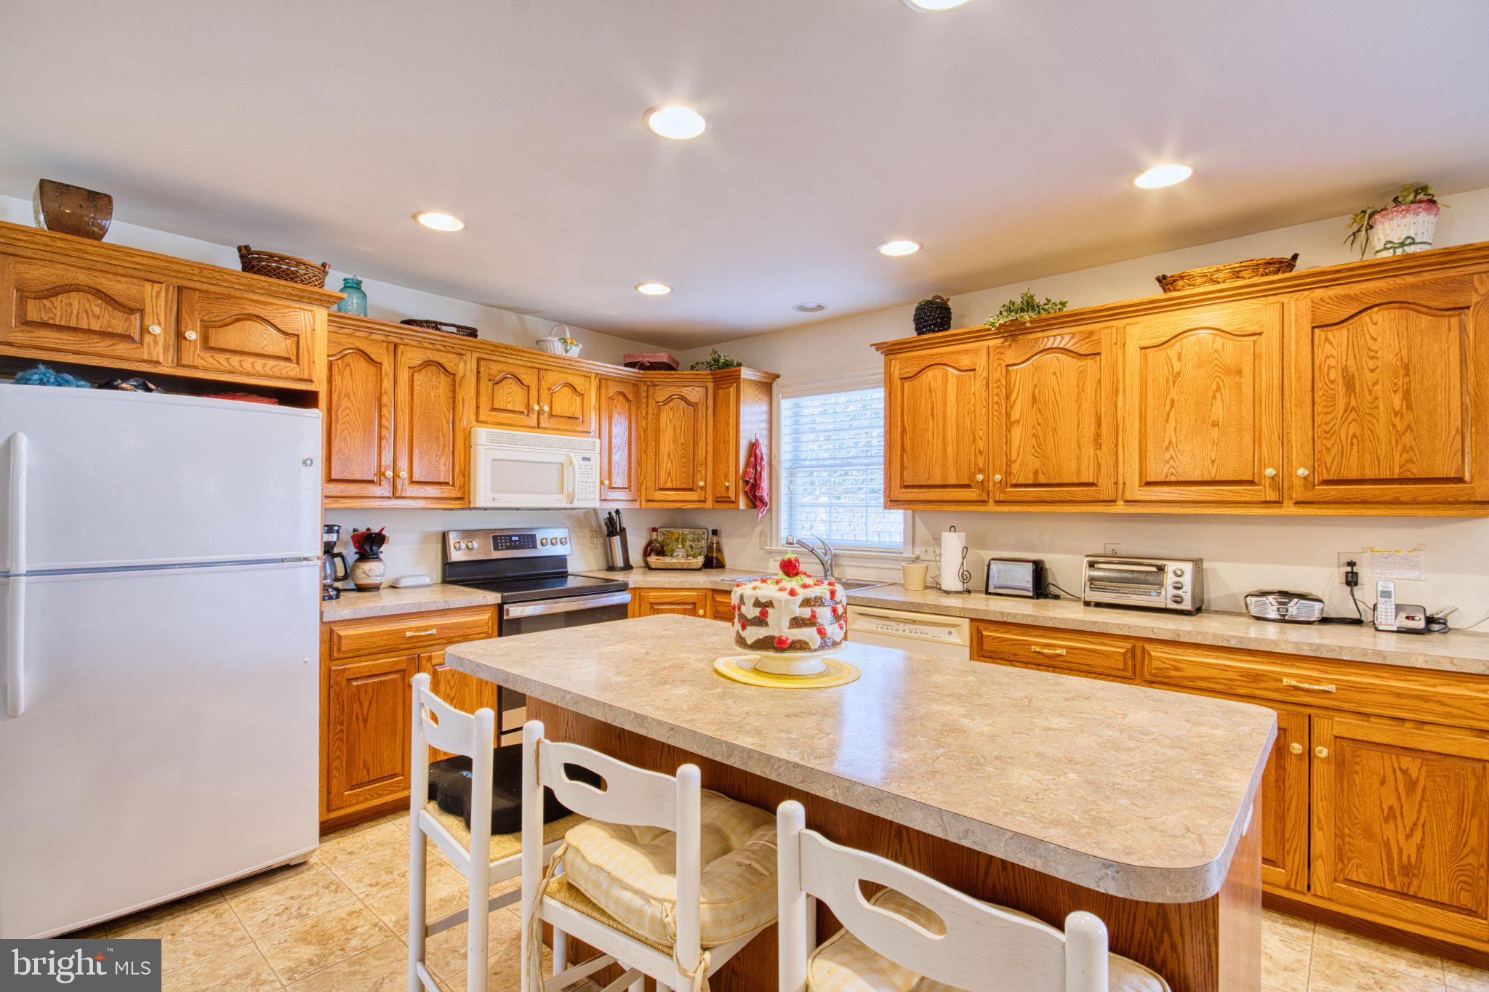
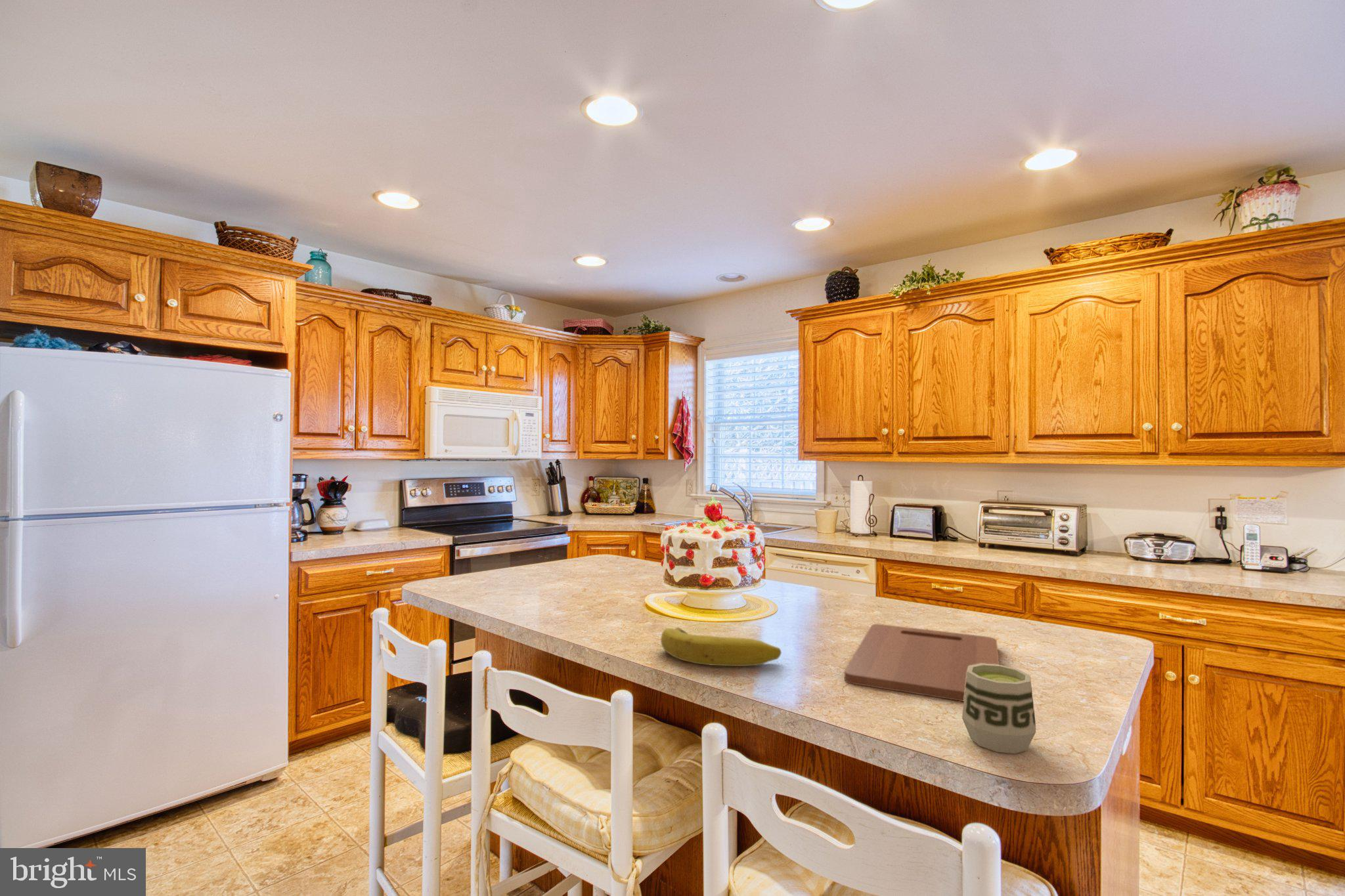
+ cutting board [844,624,1000,702]
+ fruit [660,627,782,667]
+ cup [961,664,1036,754]
